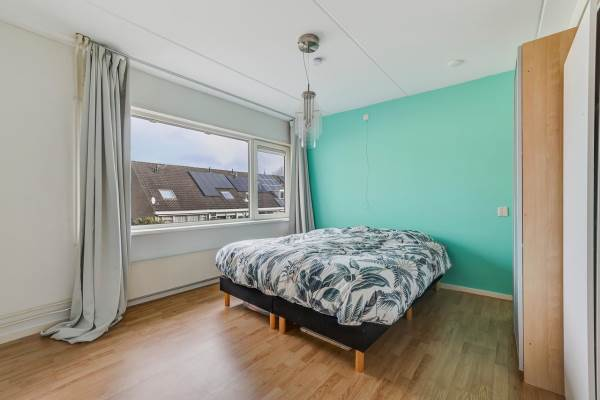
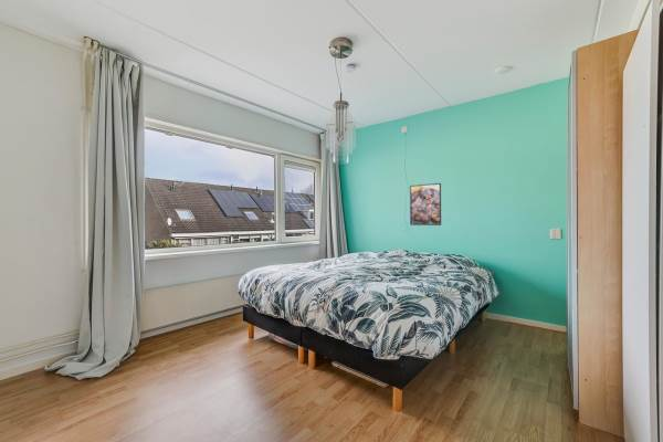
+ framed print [409,182,442,227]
